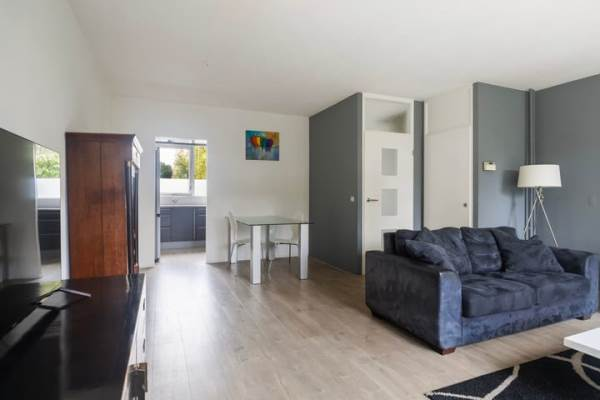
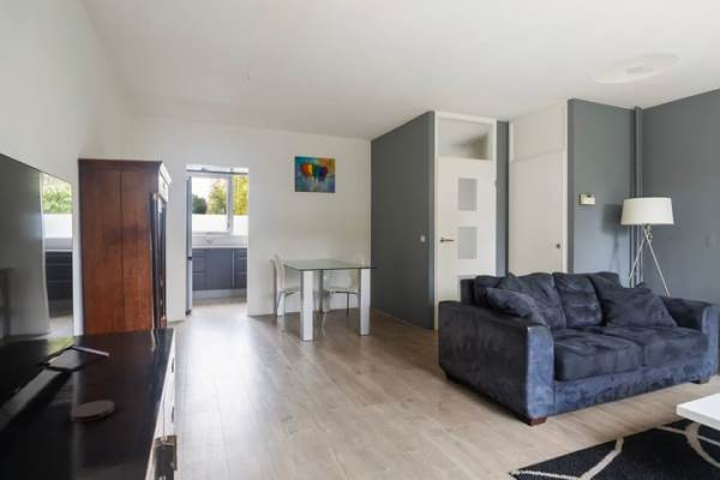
+ coaster [70,400,115,424]
+ ceiling light [592,53,682,85]
